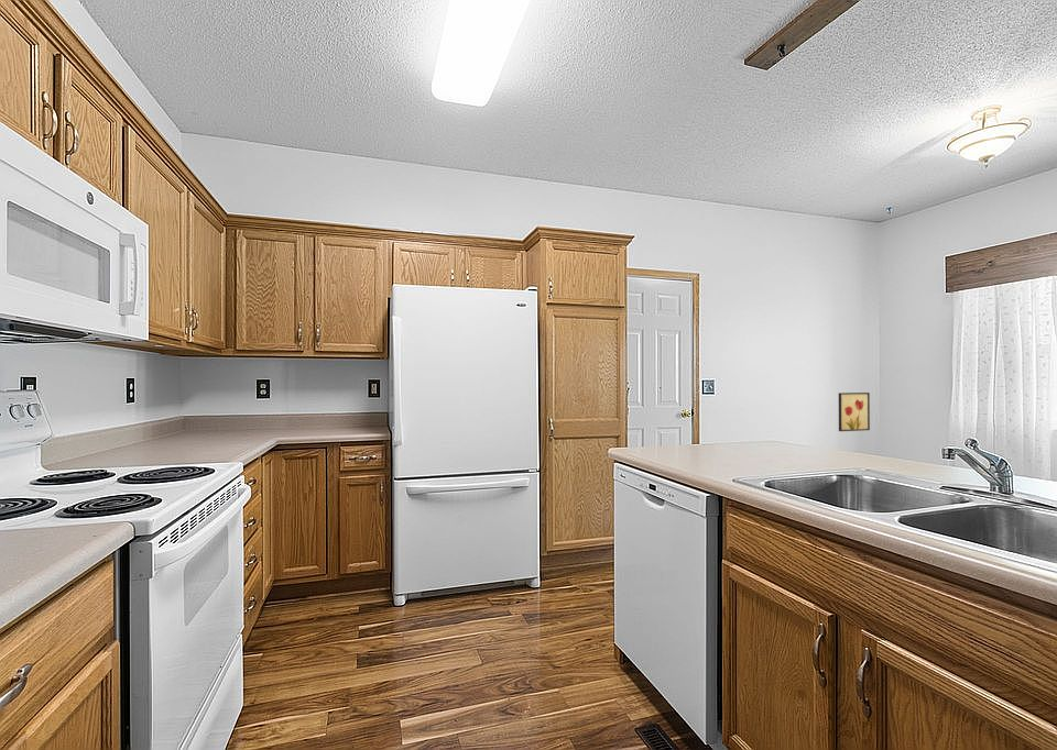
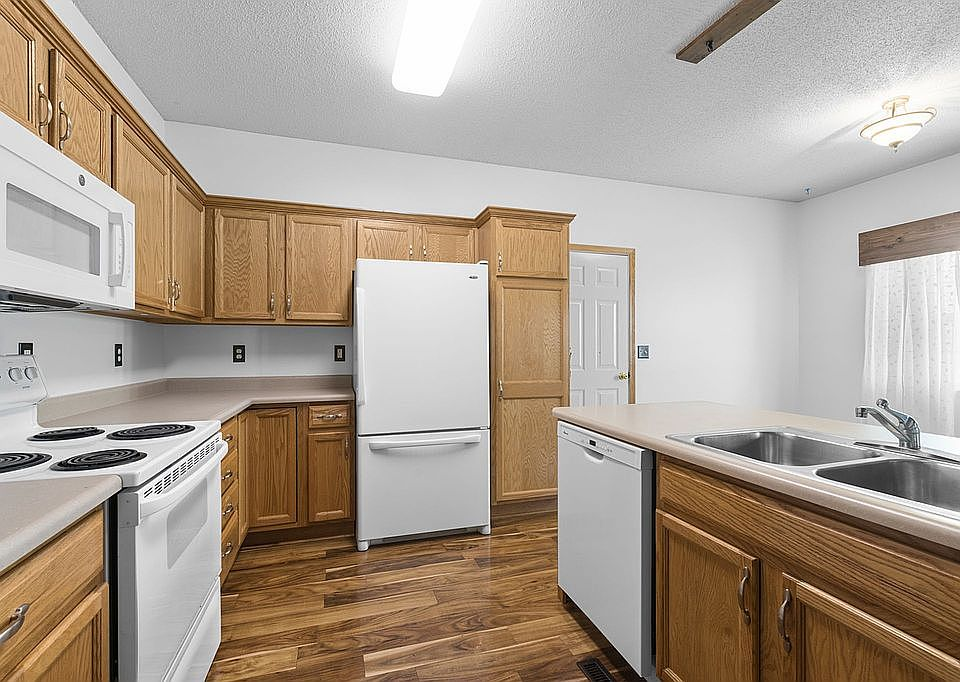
- wall art [838,391,871,432]
